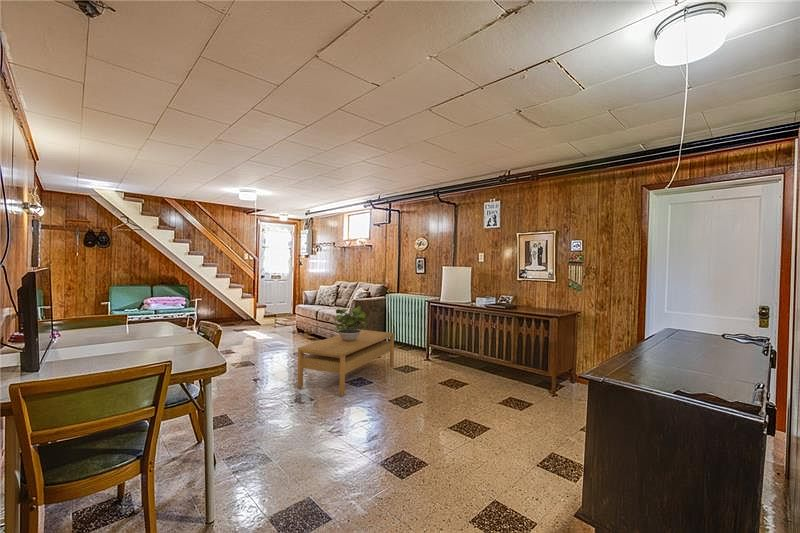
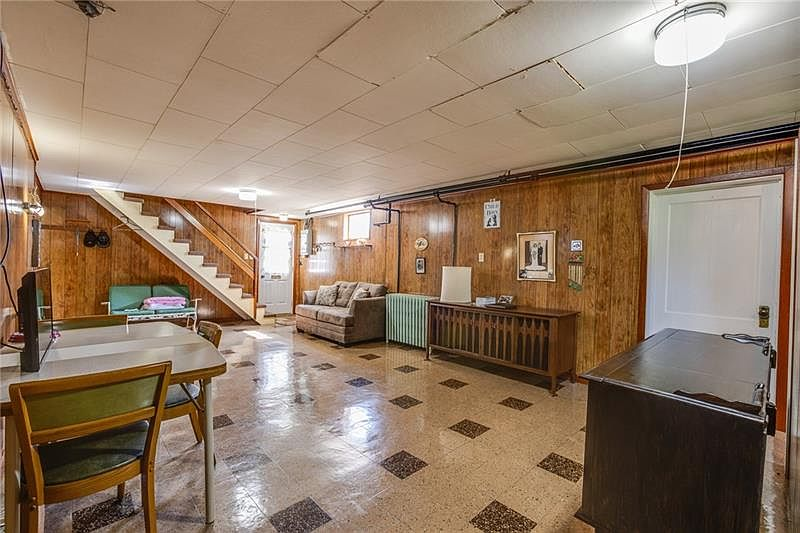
- coffee table [296,328,395,397]
- potted plant [332,305,369,341]
